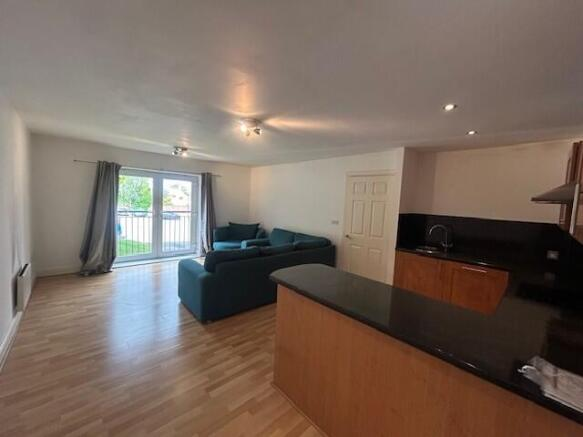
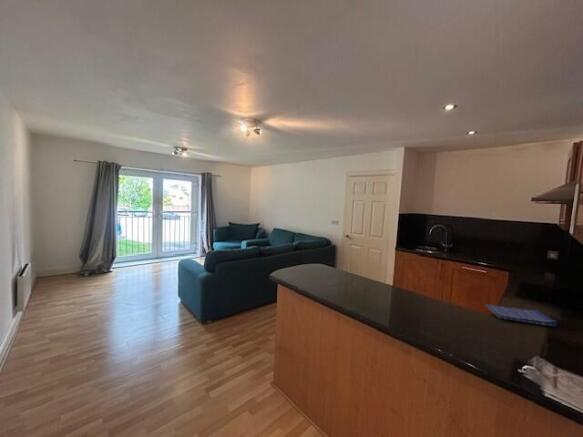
+ dish towel [485,303,558,327]
